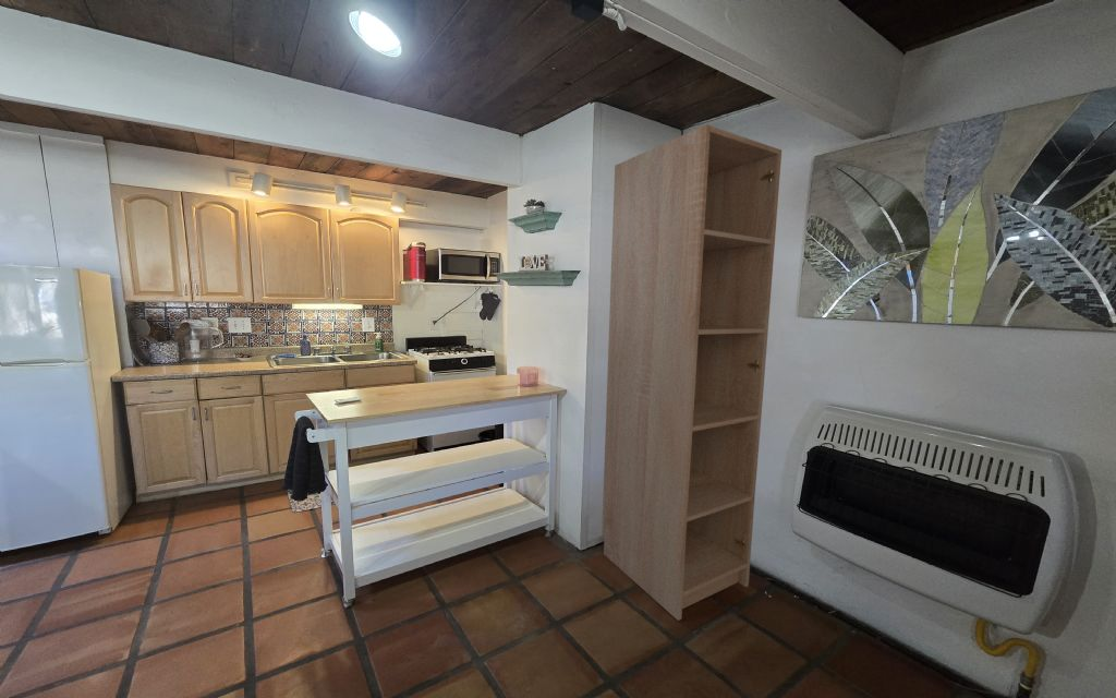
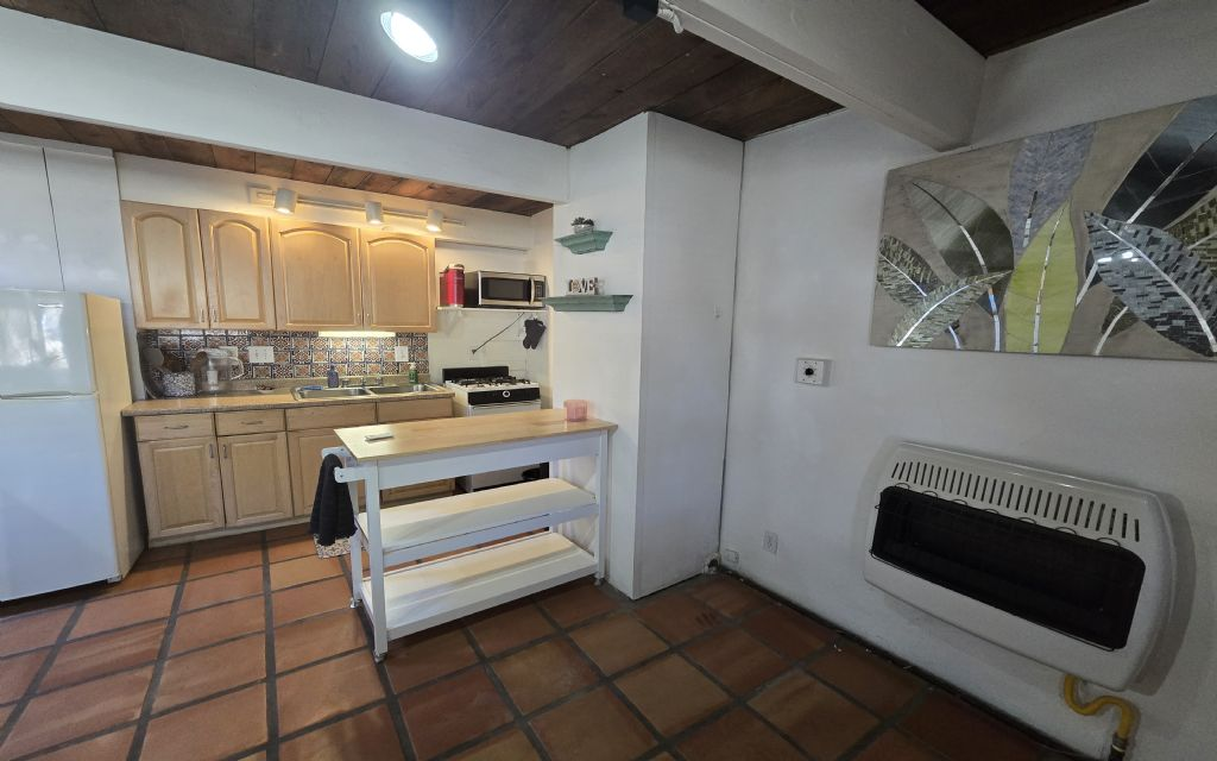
- cabinet [601,123,783,622]
